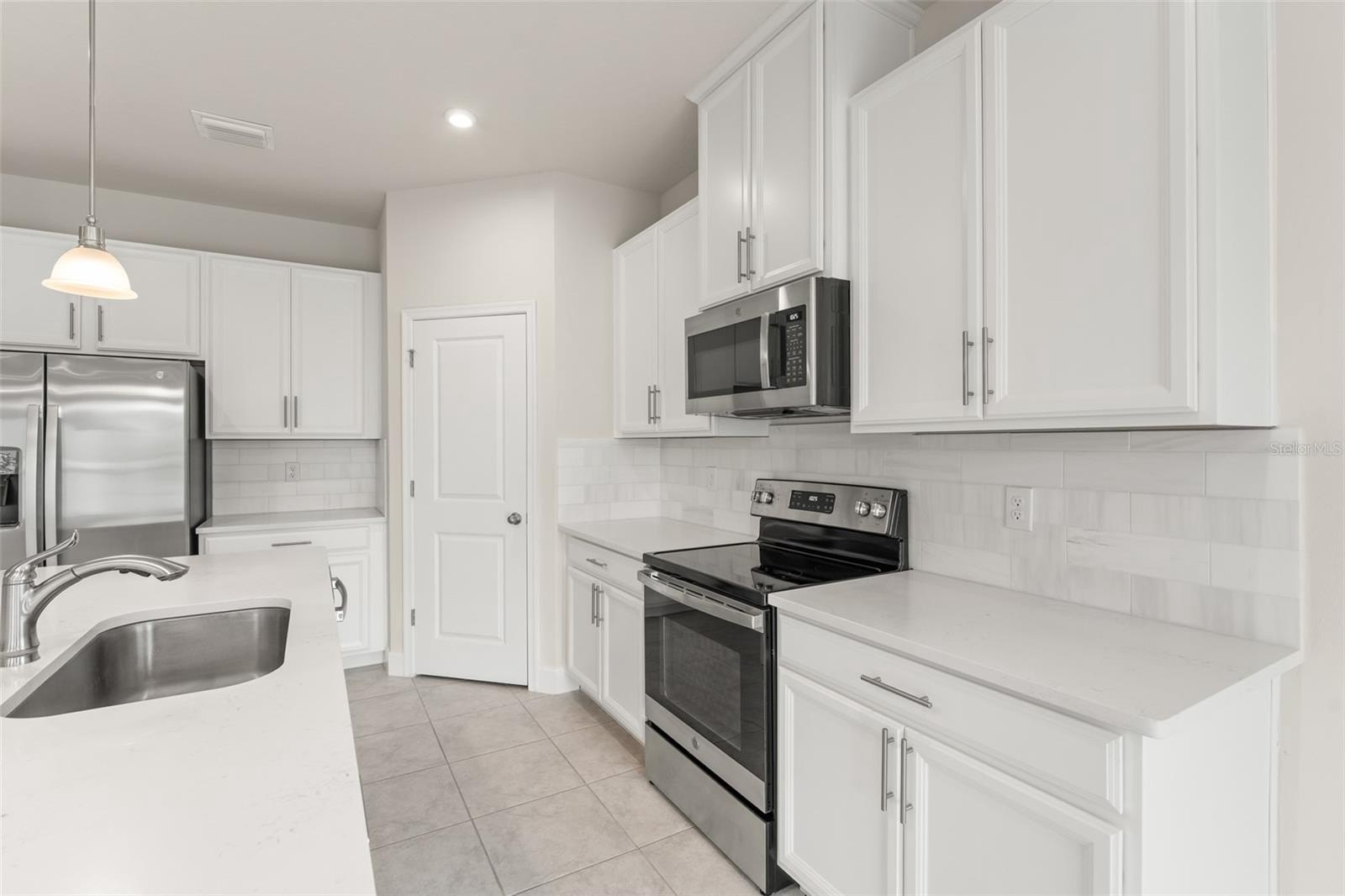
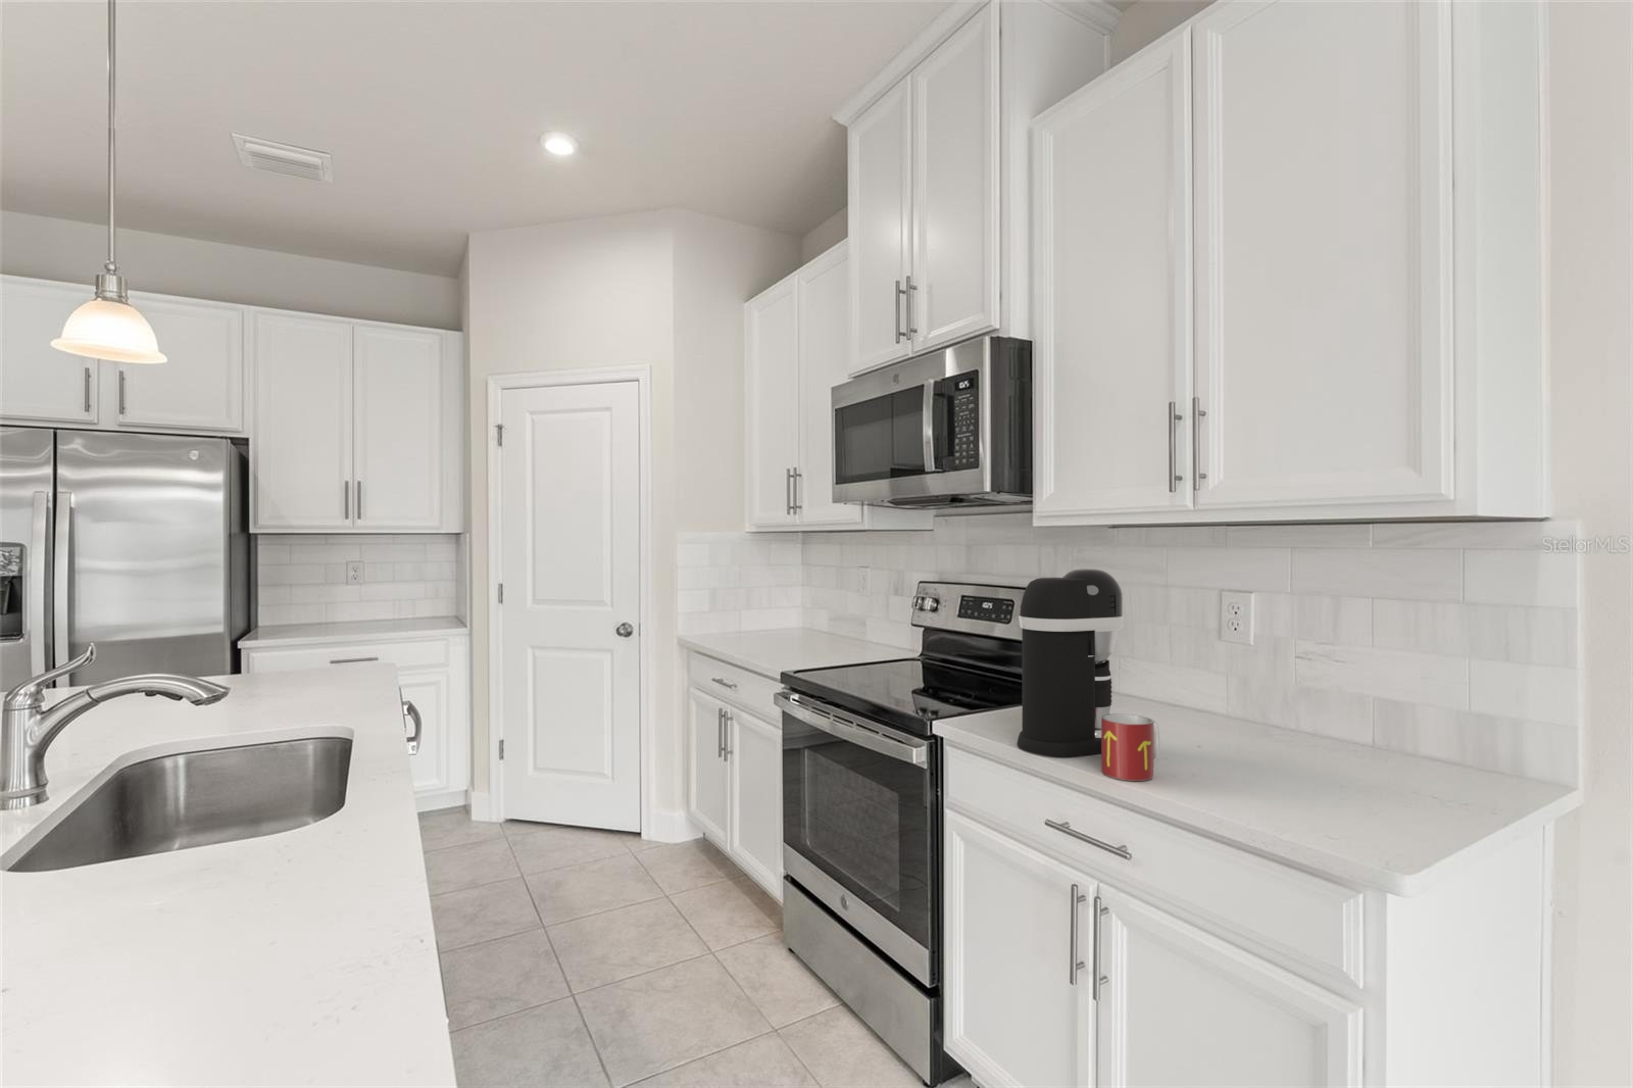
+ mug [1100,713,1161,782]
+ coffee maker [1016,567,1124,758]
